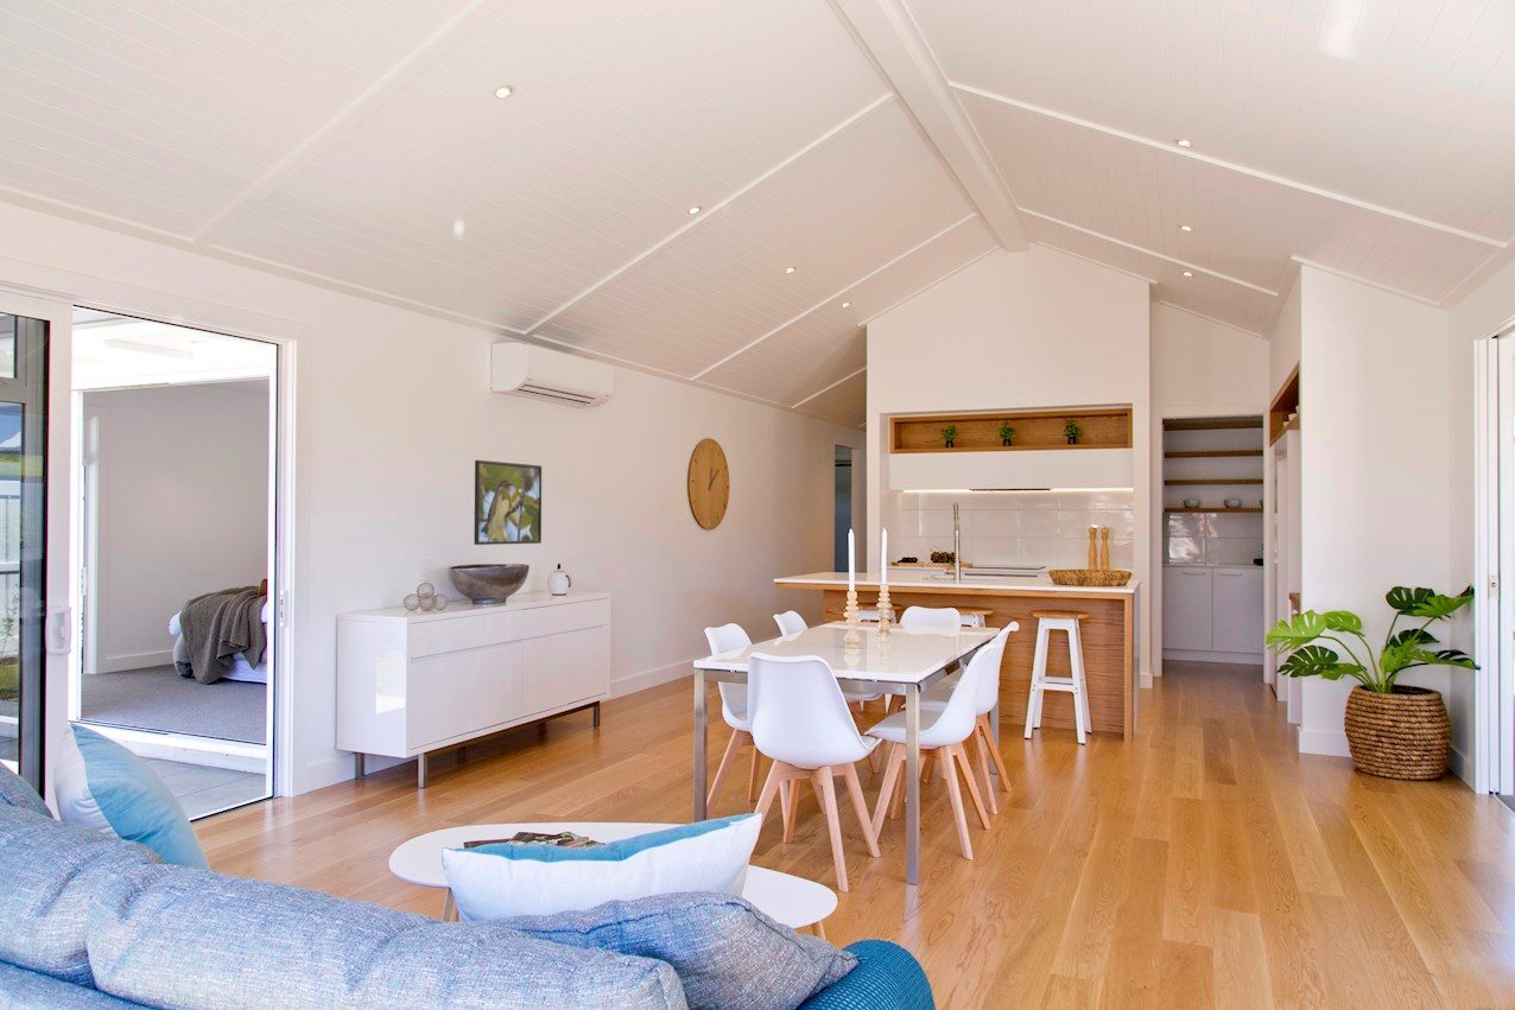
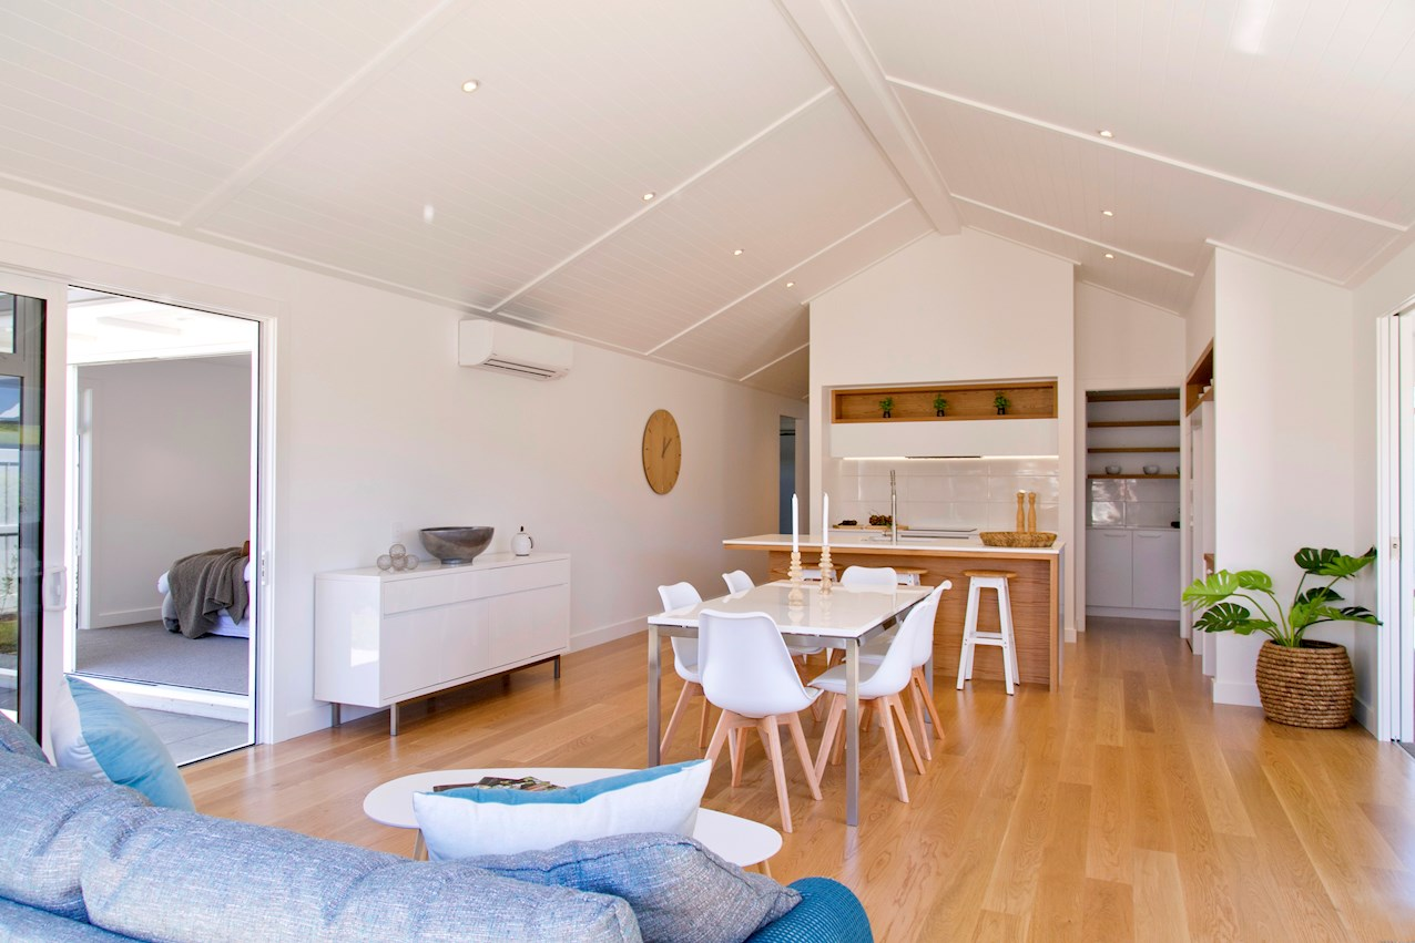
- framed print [474,459,543,546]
